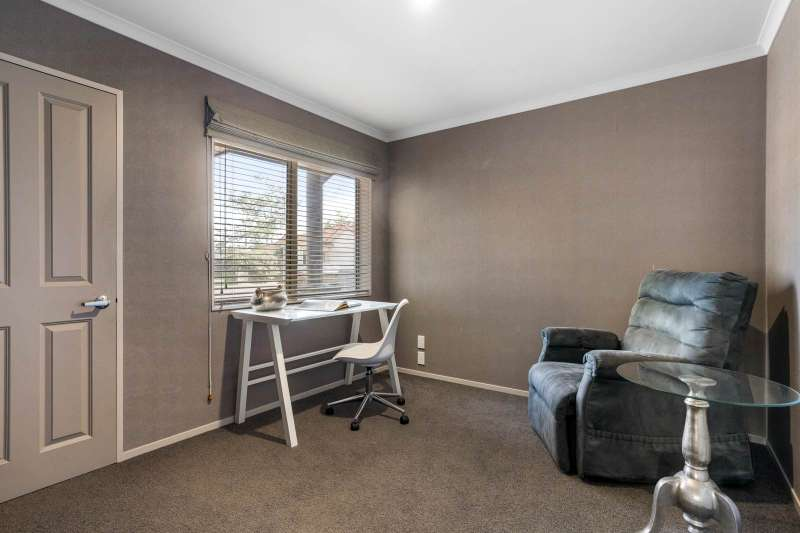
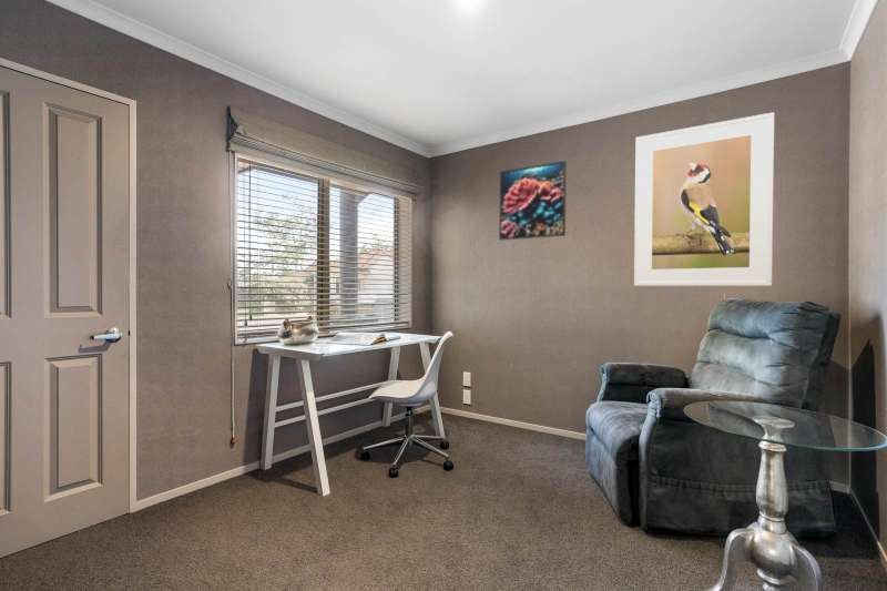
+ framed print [633,111,775,287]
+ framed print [498,160,568,242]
